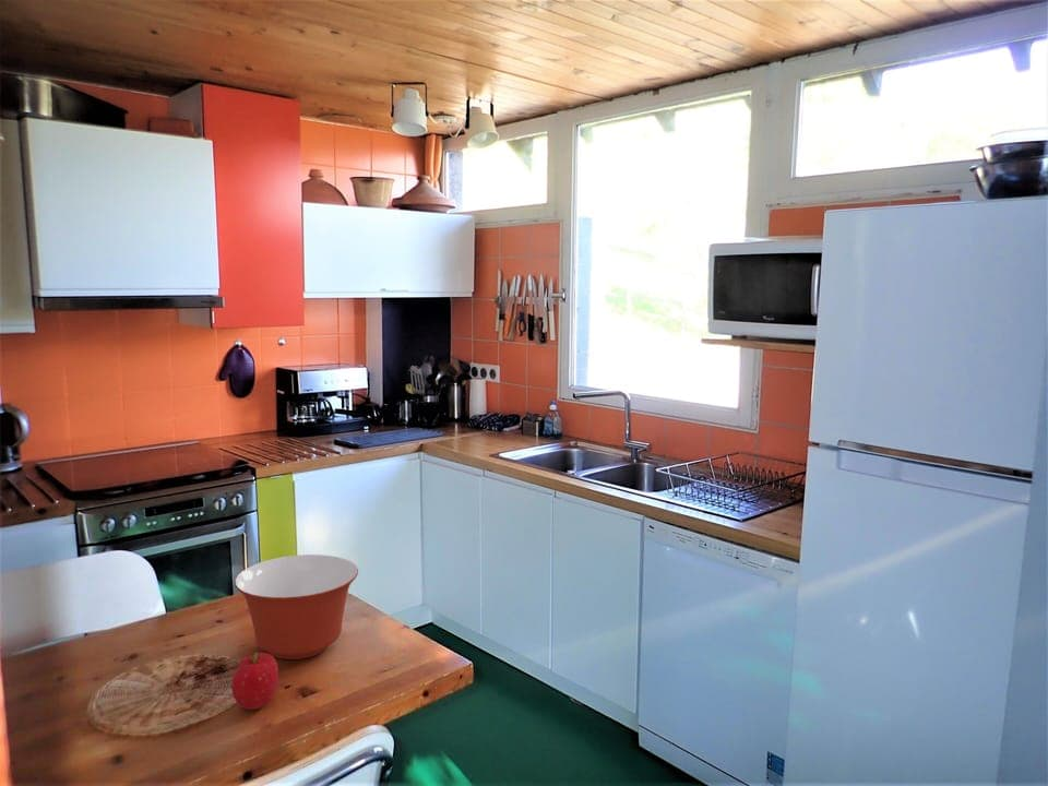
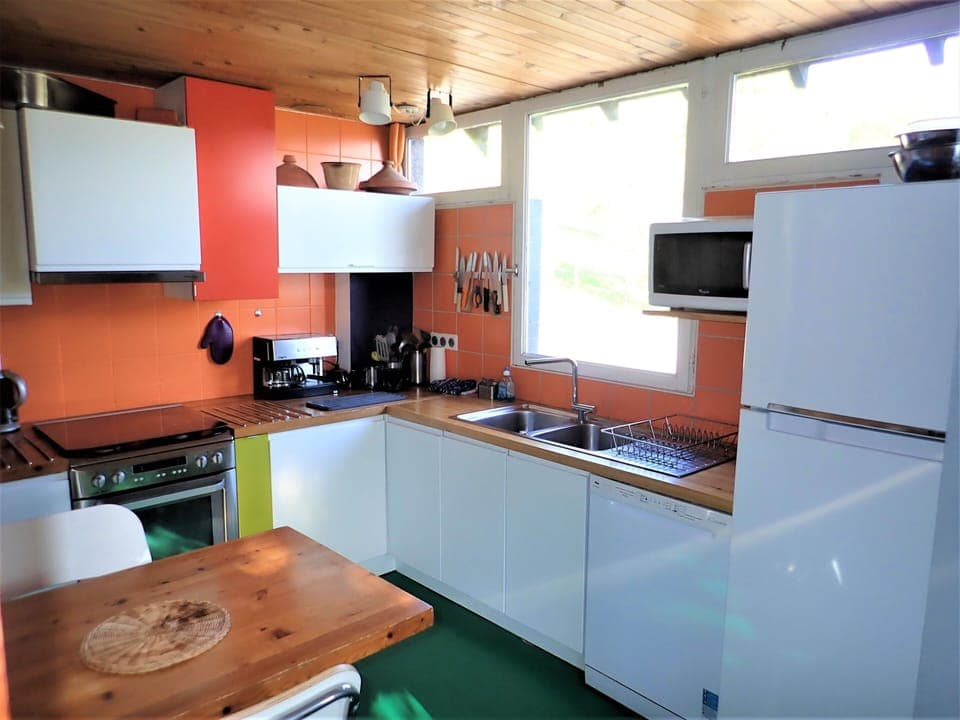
- mixing bowl [234,553,359,660]
- fruit [230,651,279,711]
